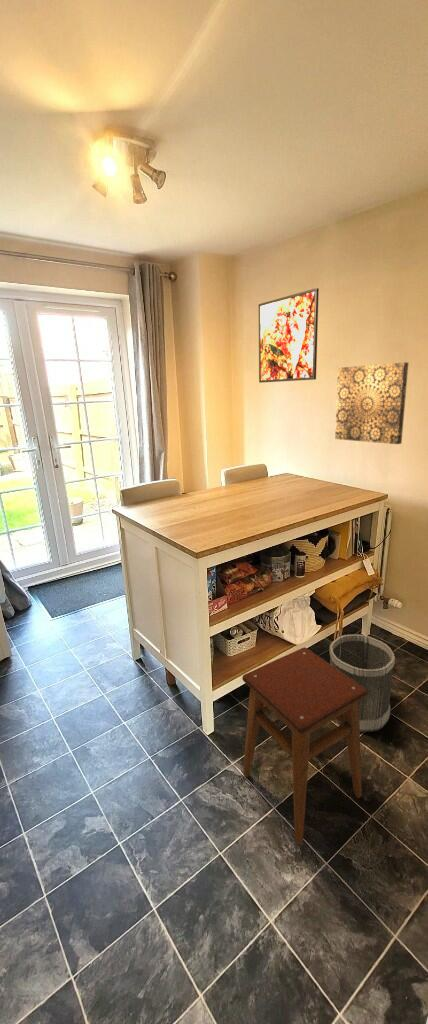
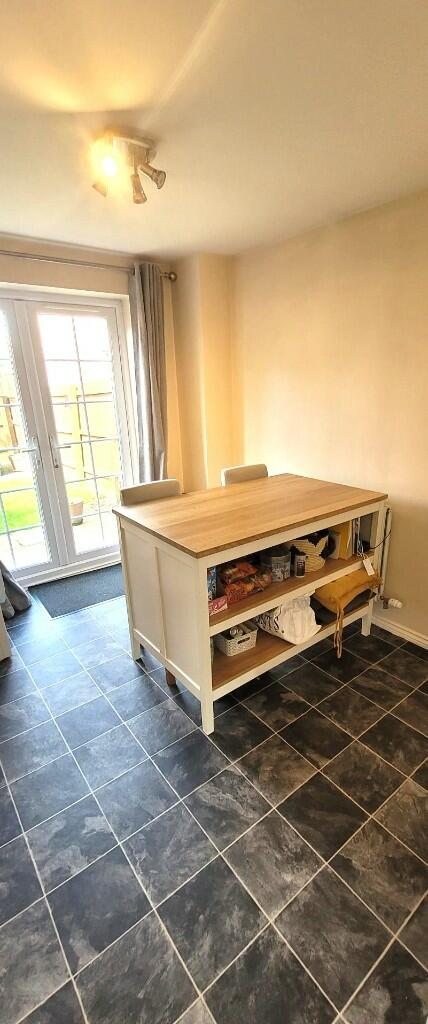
- wastebasket [329,633,396,733]
- stool [241,646,368,845]
- wall art [334,361,409,445]
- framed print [258,287,320,384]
